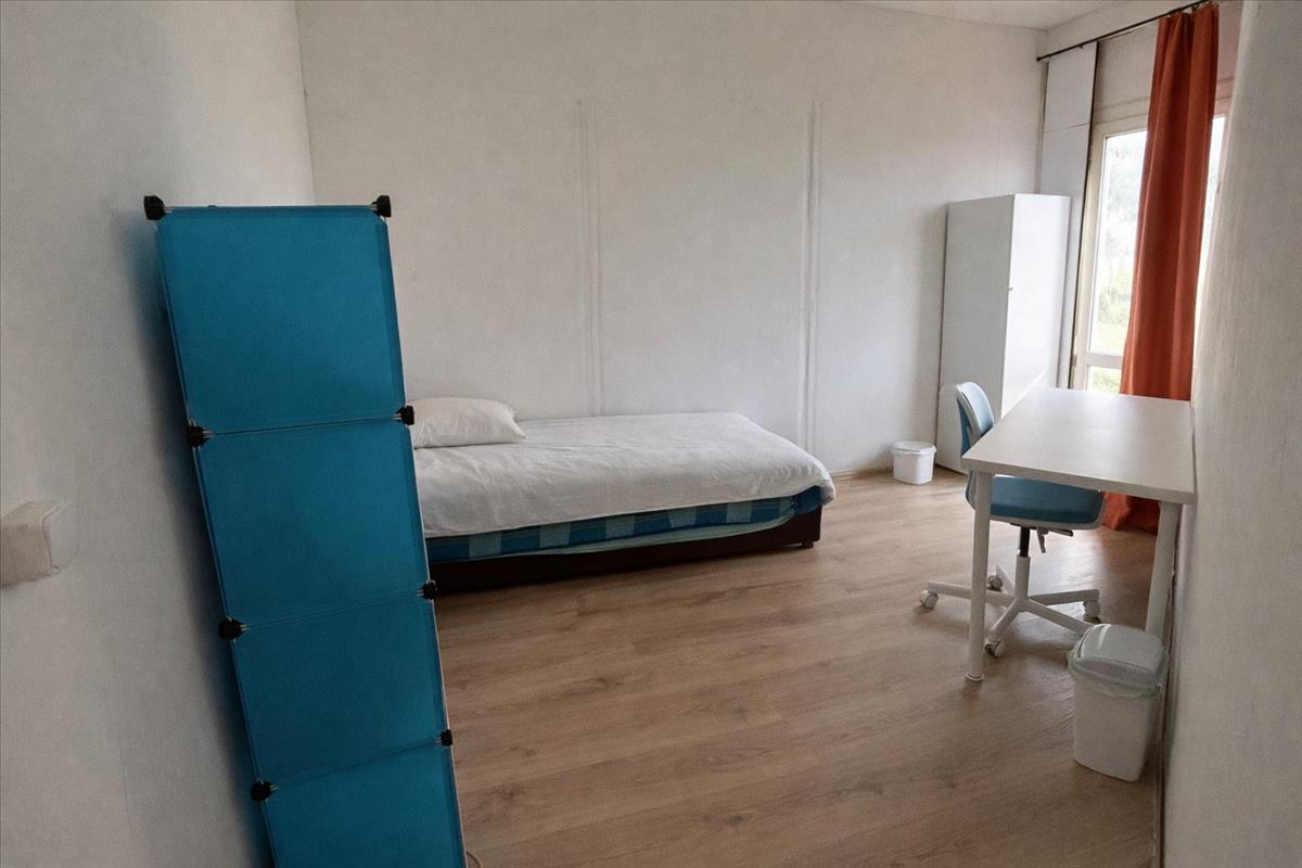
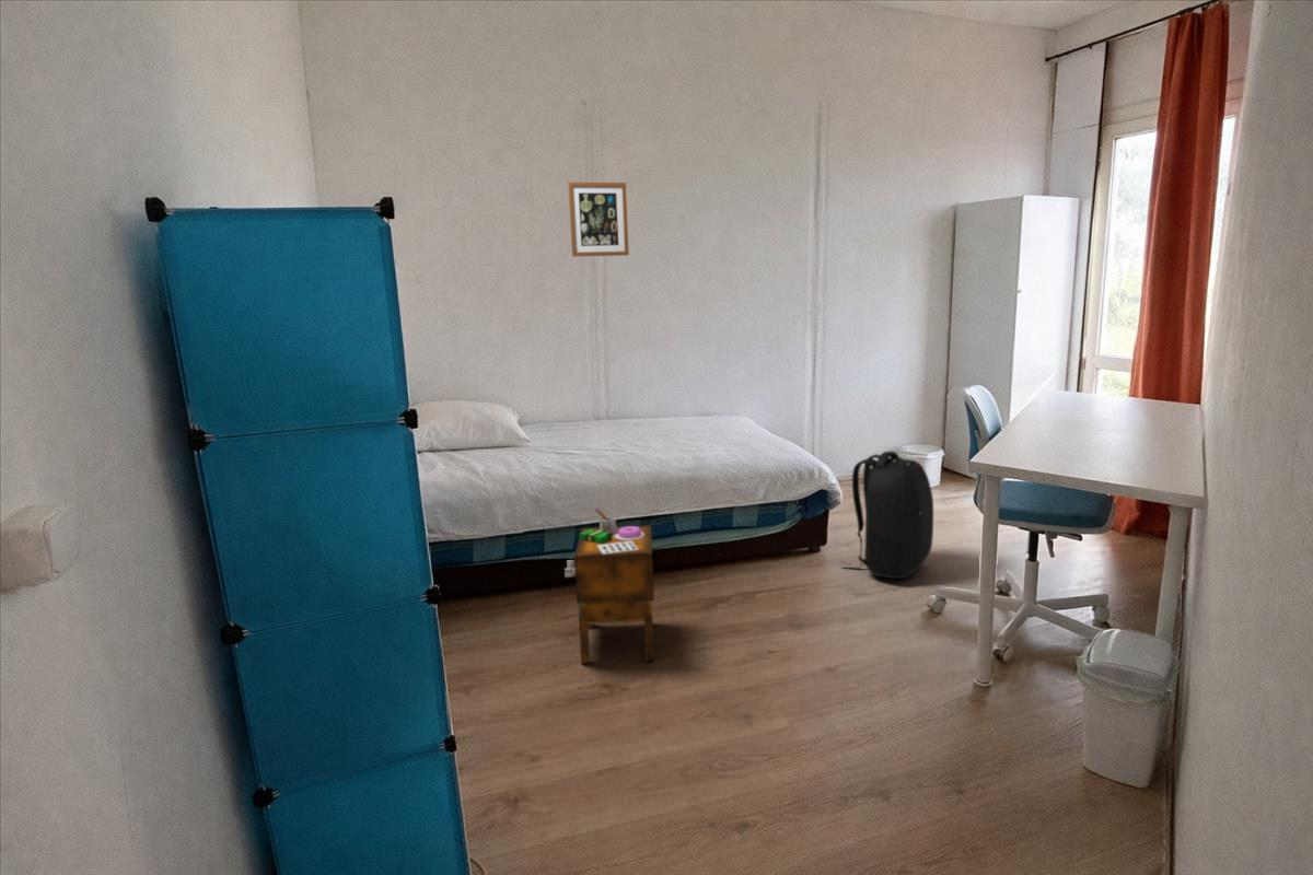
+ nightstand [563,506,655,665]
+ backpack [840,451,934,581]
+ wall art [567,182,630,258]
